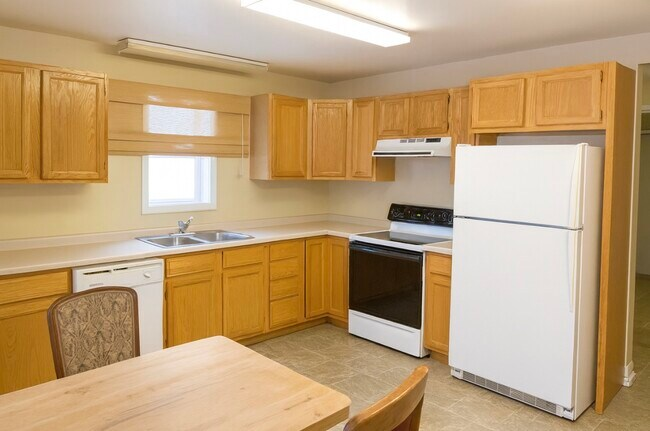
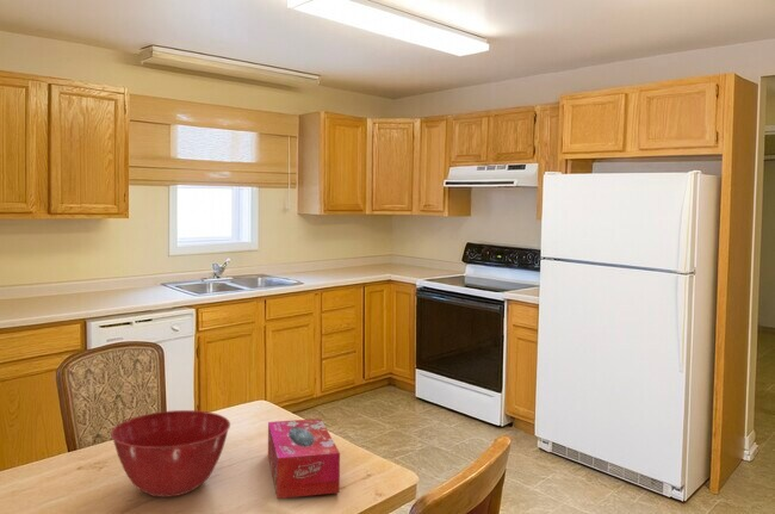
+ mixing bowl [110,409,231,498]
+ tissue box [267,417,341,500]
